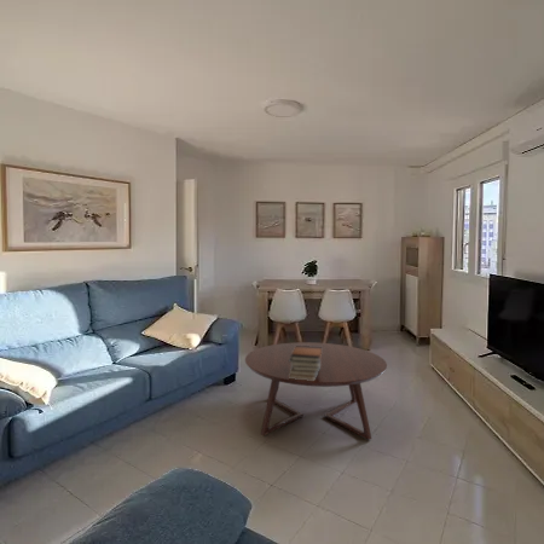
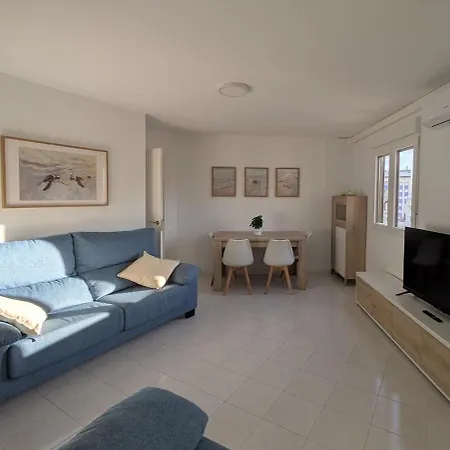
- coffee table [244,341,388,441]
- book stack [289,346,322,381]
